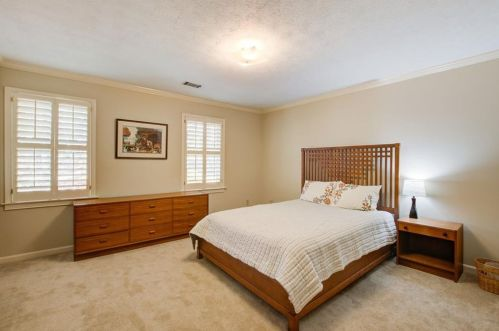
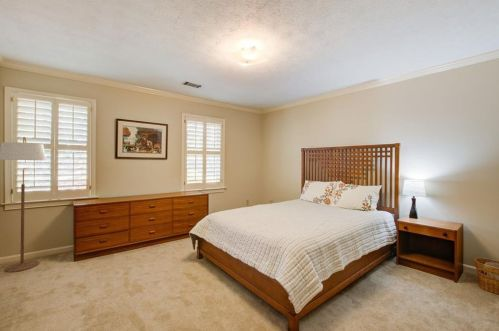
+ floor lamp [0,136,47,273]
